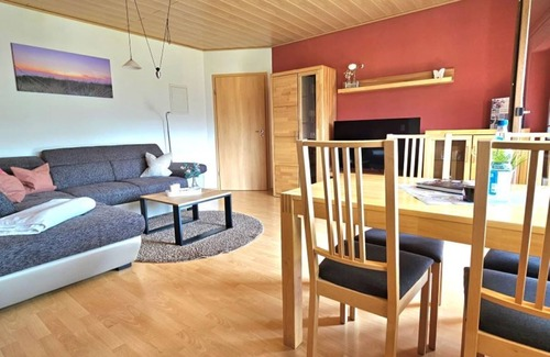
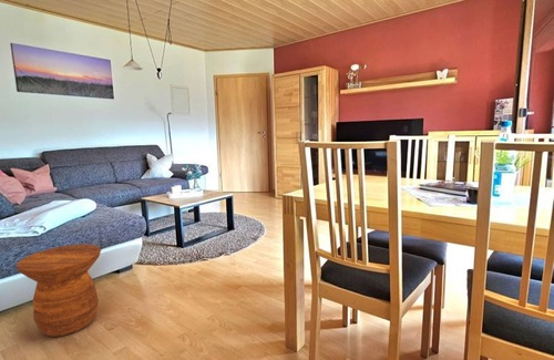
+ side table [16,244,102,338]
